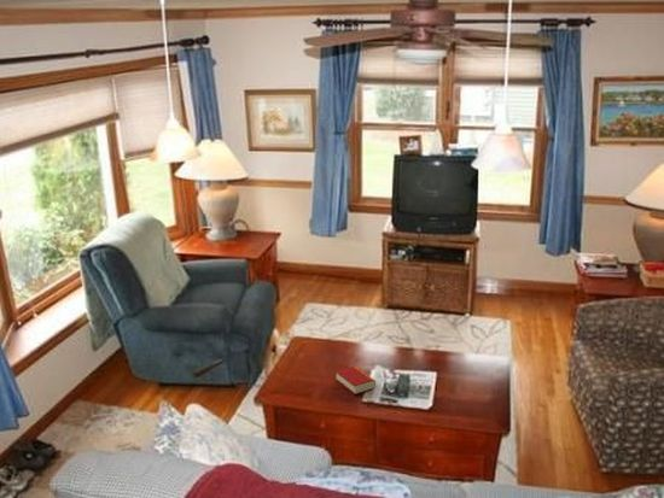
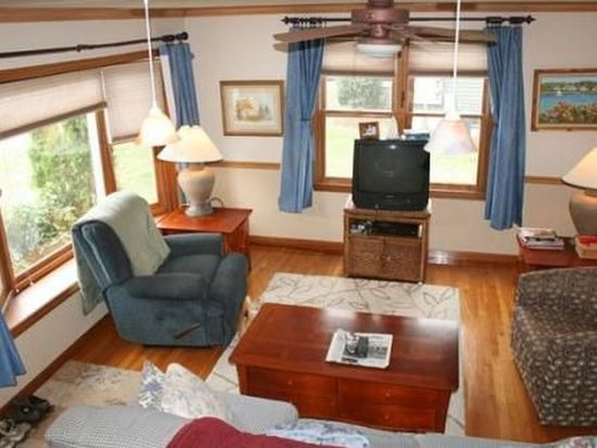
- book [334,365,377,396]
